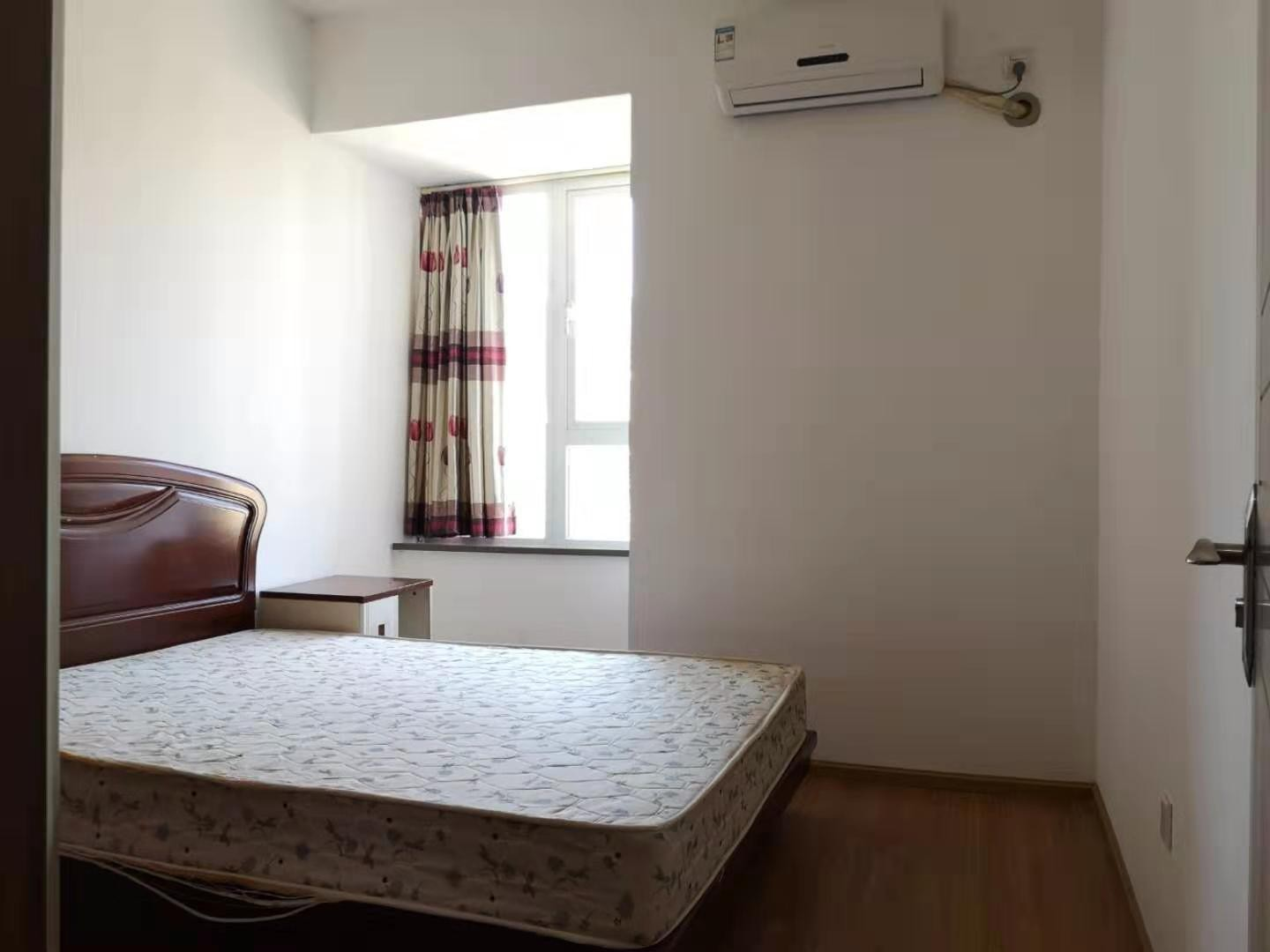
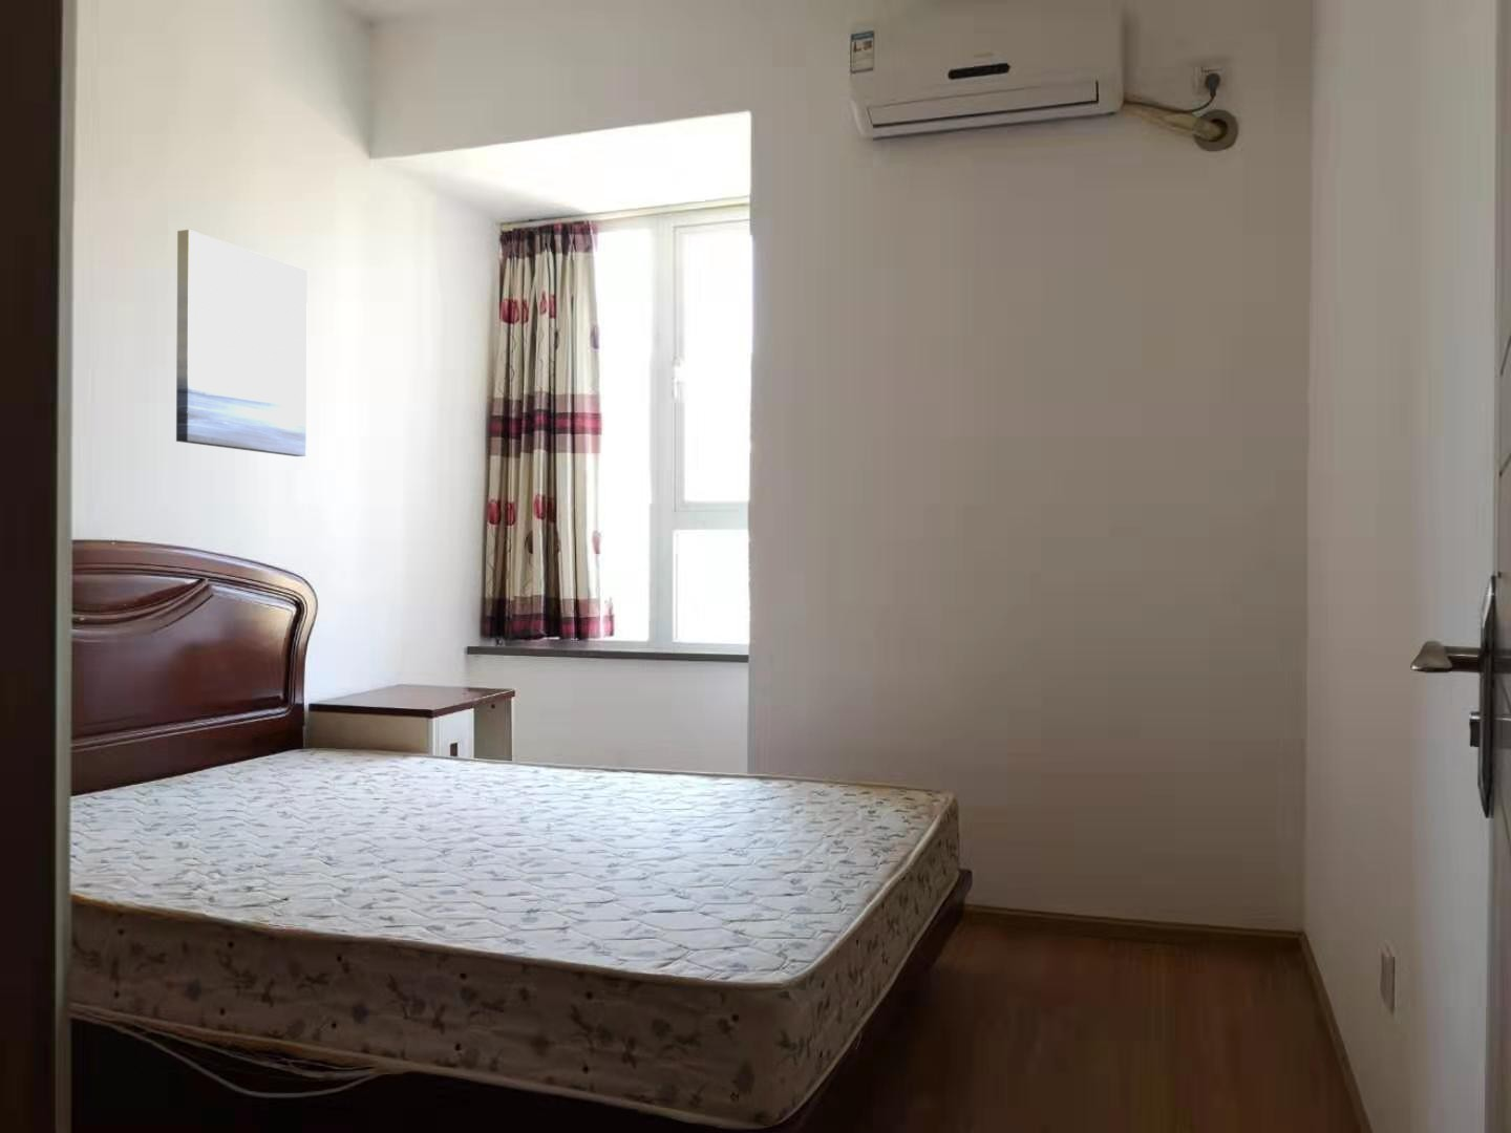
+ wall art [175,229,308,457]
